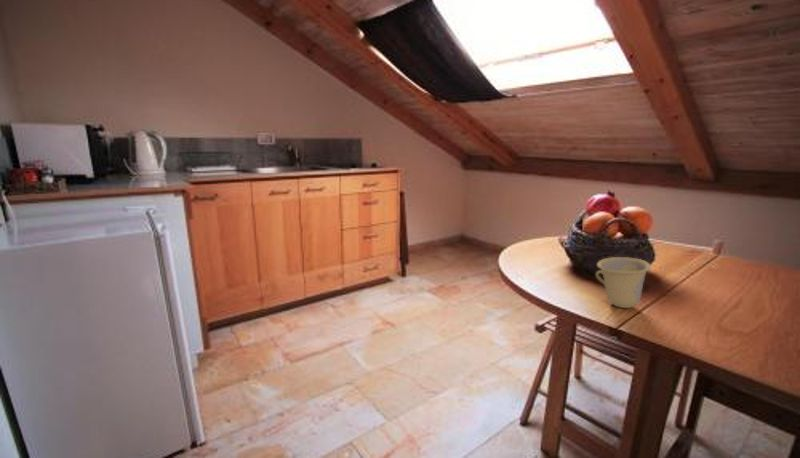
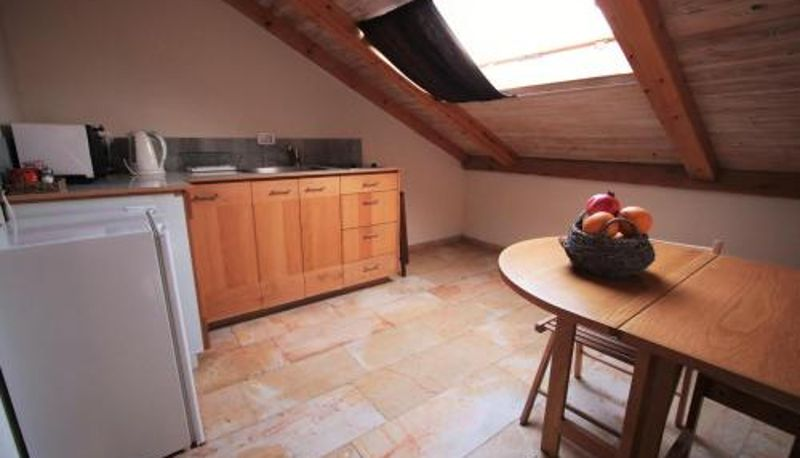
- cup [595,256,652,309]
